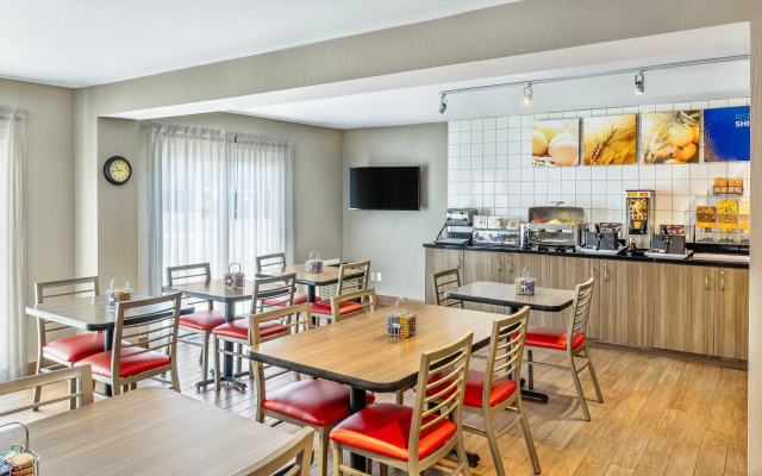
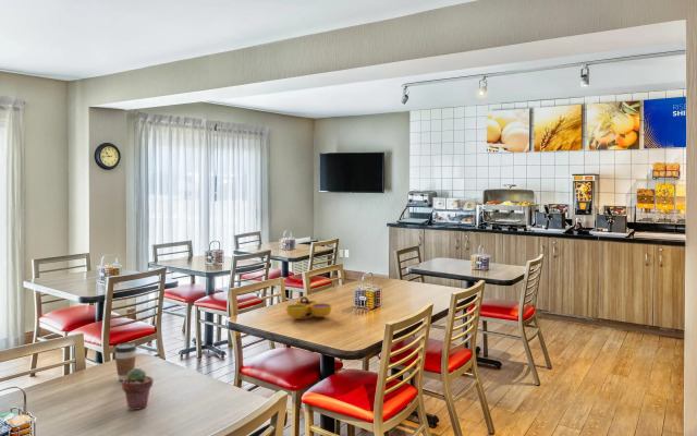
+ coffee cup [113,342,137,382]
+ decorative bowl [285,295,332,319]
+ potted succulent [121,367,155,411]
